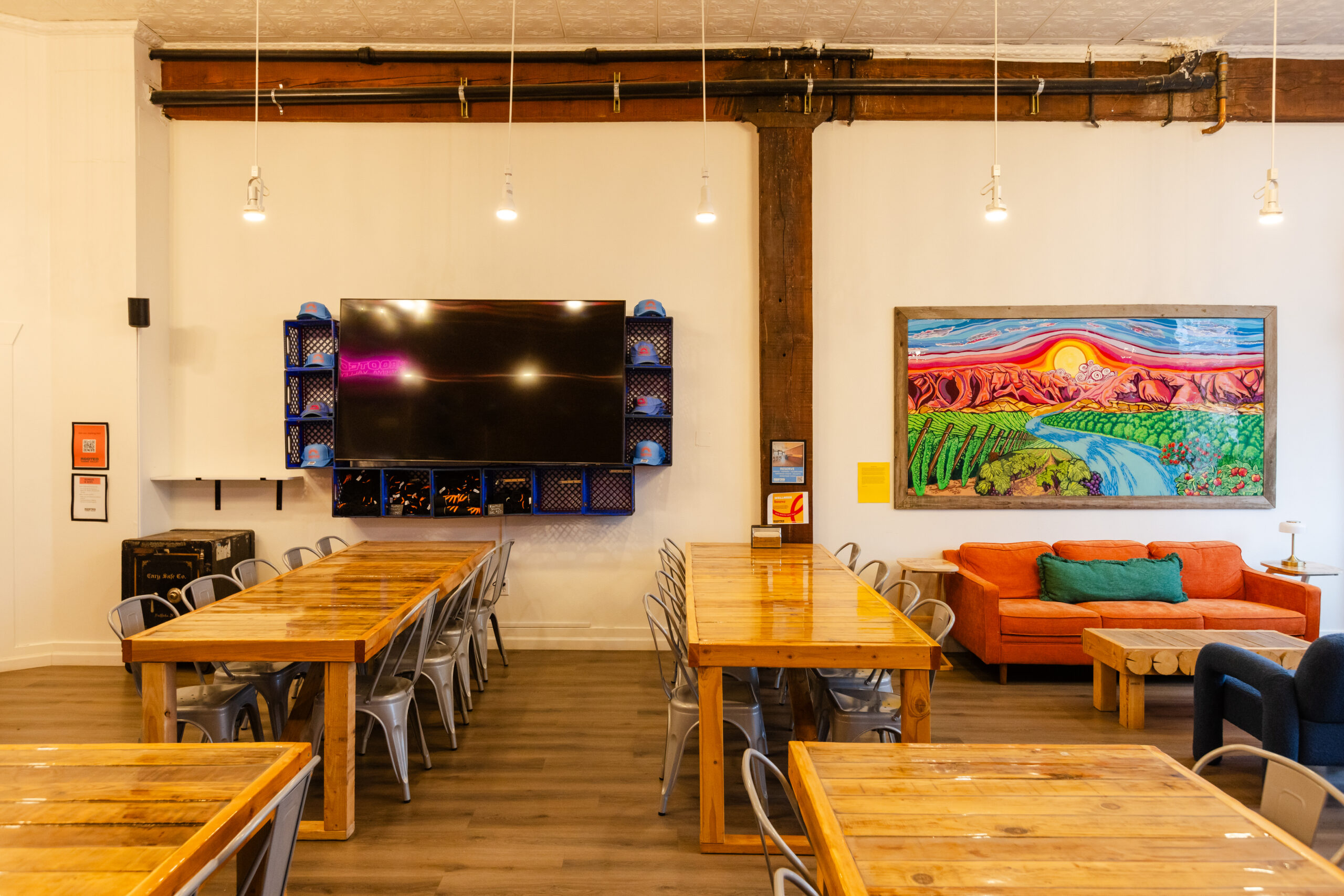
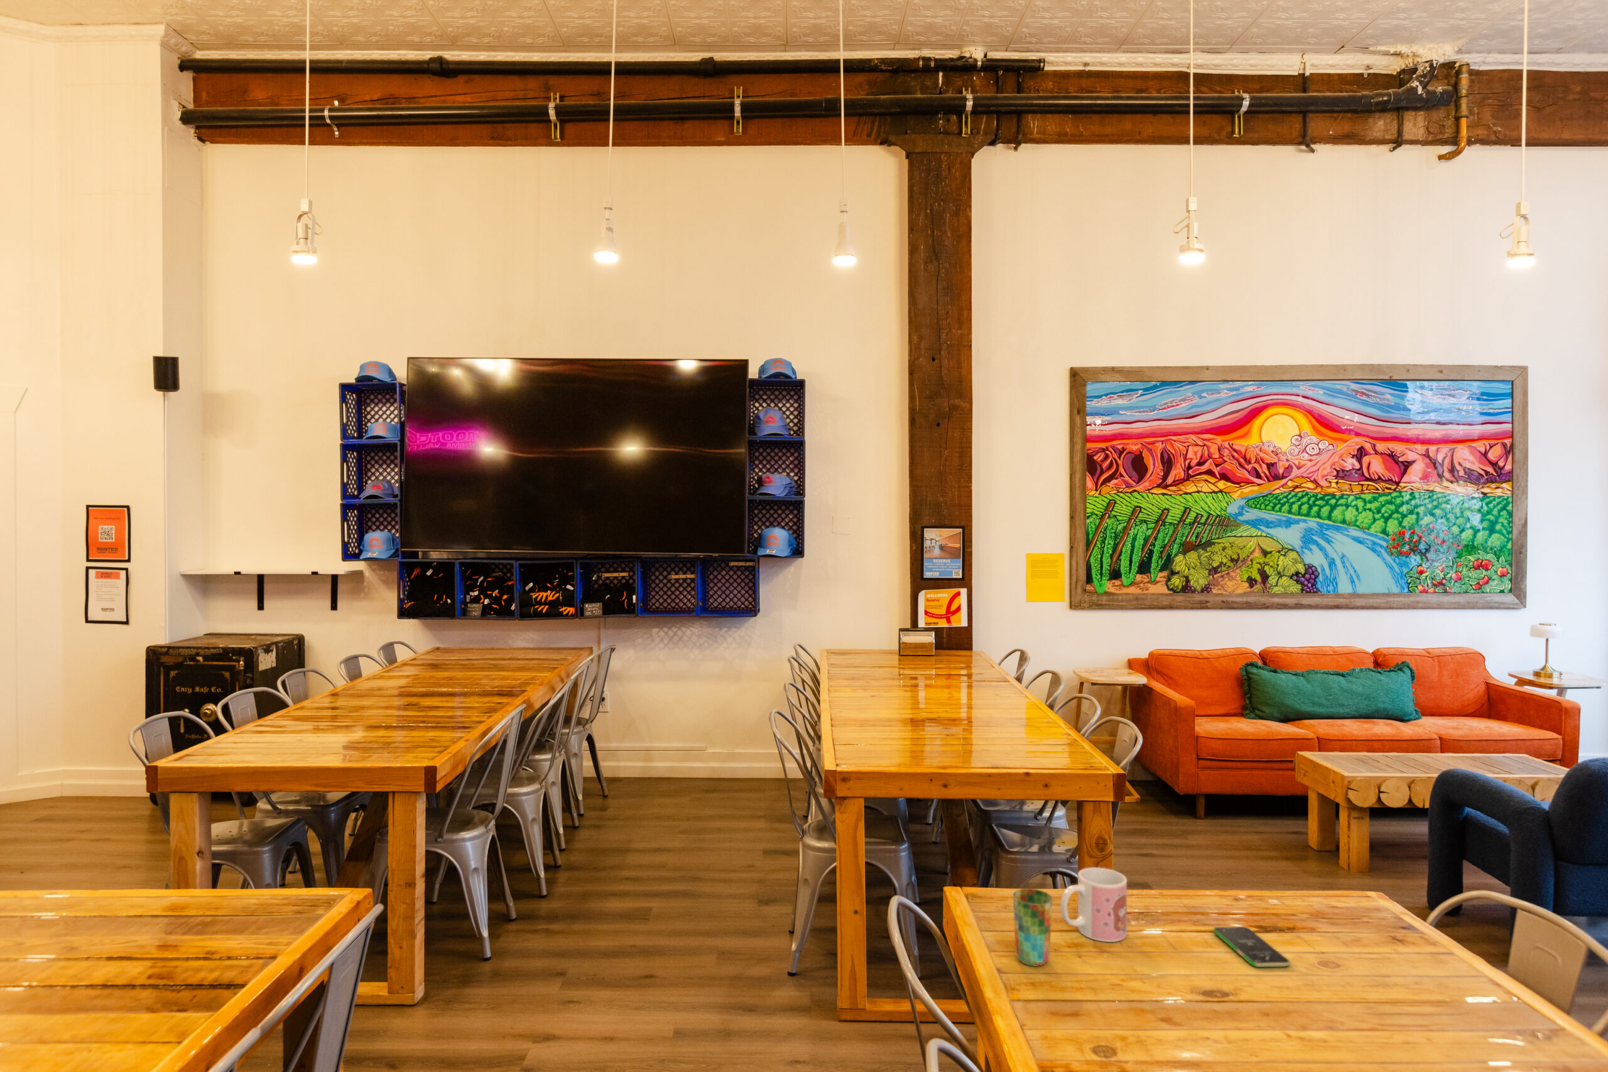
+ cup [1012,888,1053,967]
+ smartphone [1213,926,1291,968]
+ mug [1060,866,1127,943]
